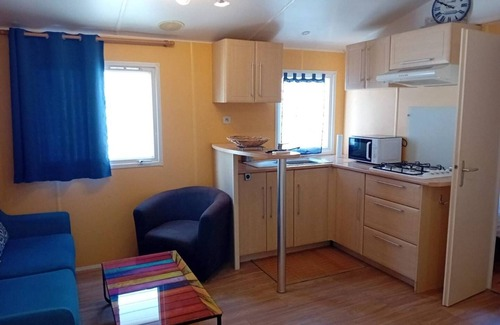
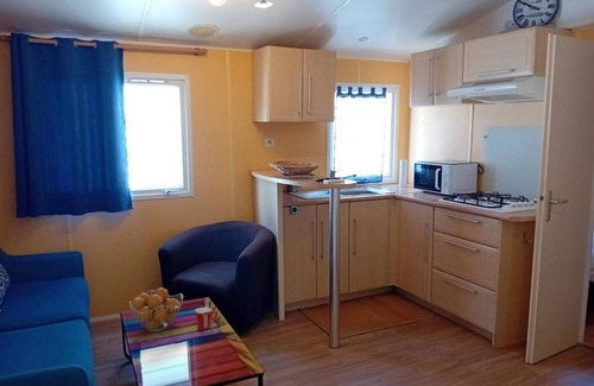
+ fruit basket [128,286,184,333]
+ mug [194,306,219,331]
